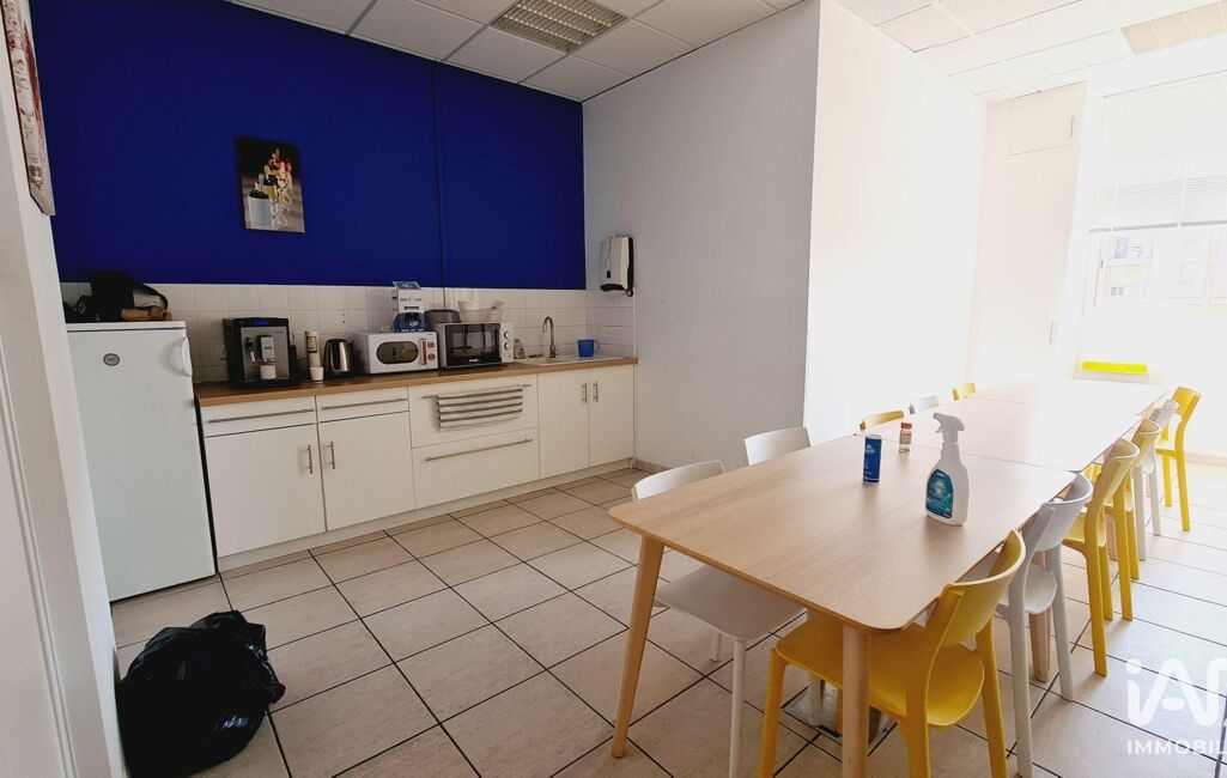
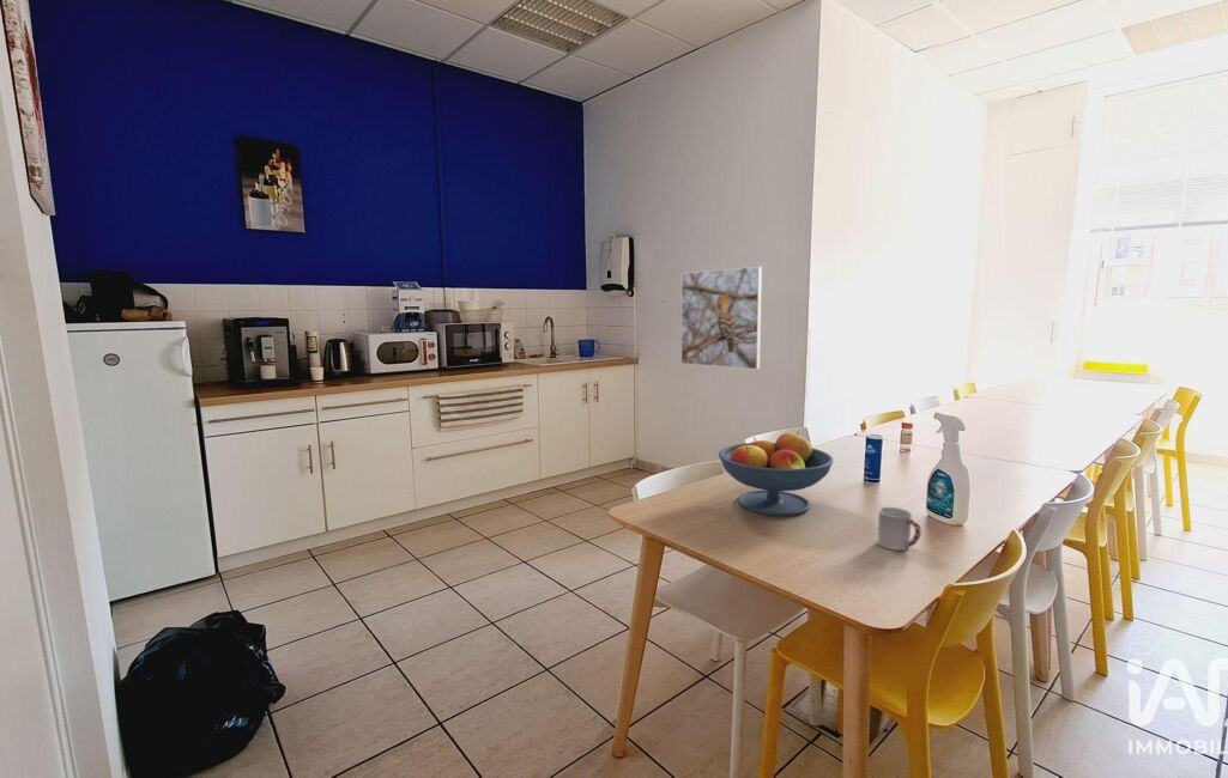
+ cup [876,506,922,552]
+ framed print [680,266,763,370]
+ fruit bowl [718,431,834,517]
